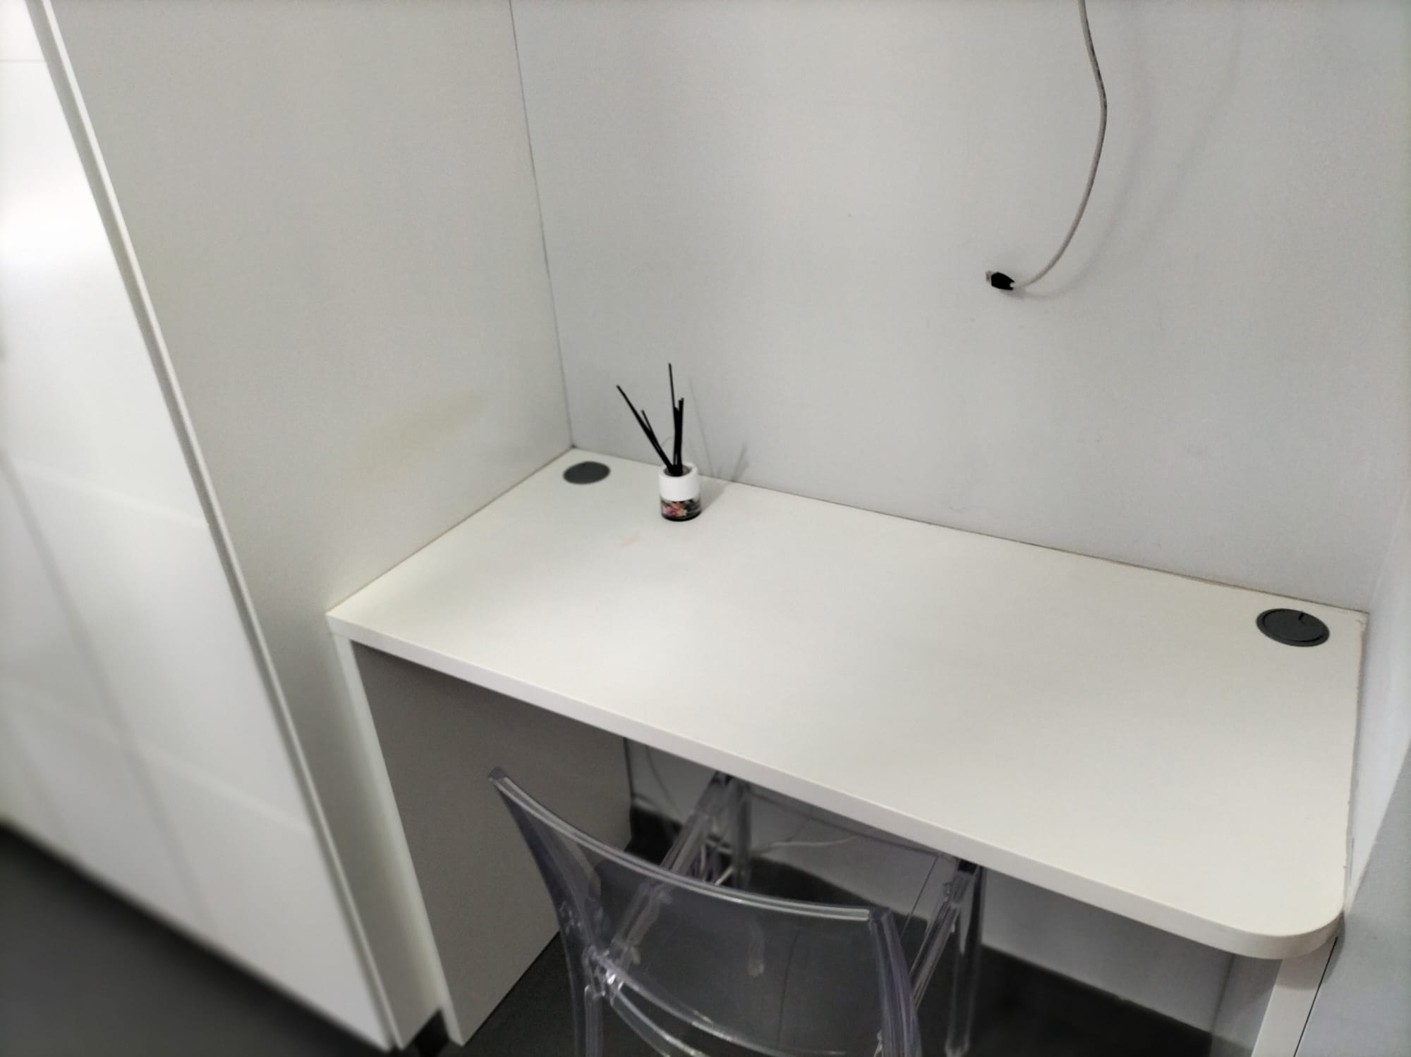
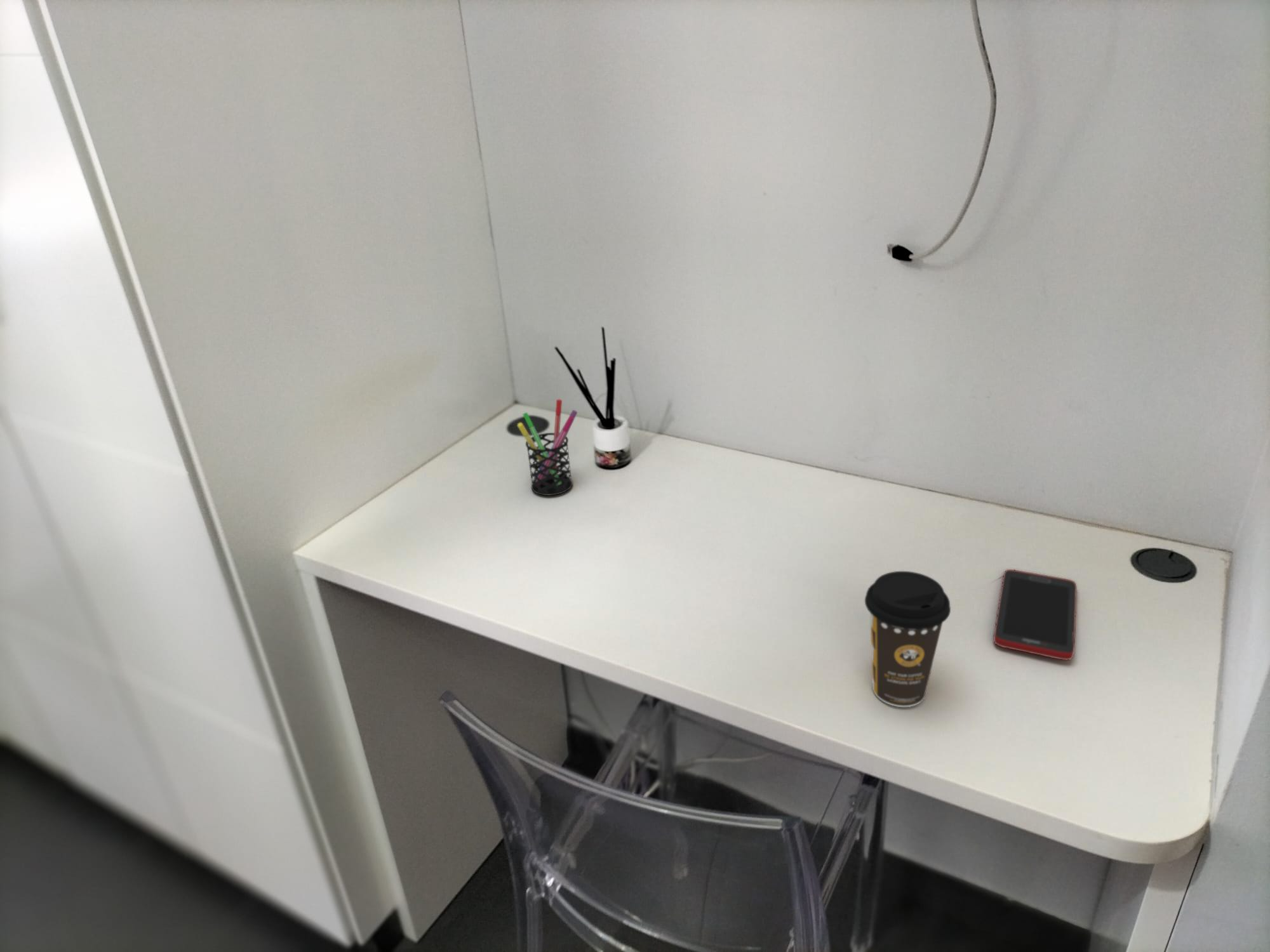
+ coffee cup [864,571,951,708]
+ pen holder [517,399,578,496]
+ cell phone [993,569,1078,661]
